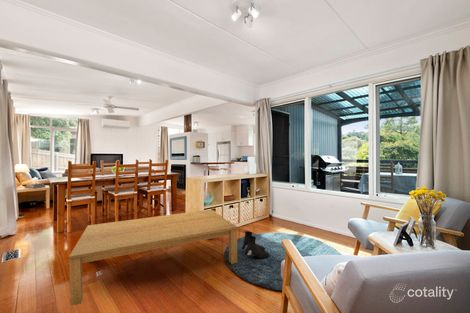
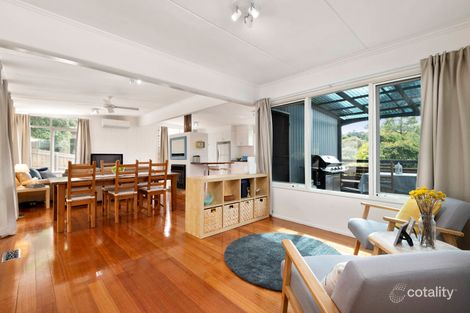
- coffee table [68,209,238,307]
- boots [241,230,271,259]
